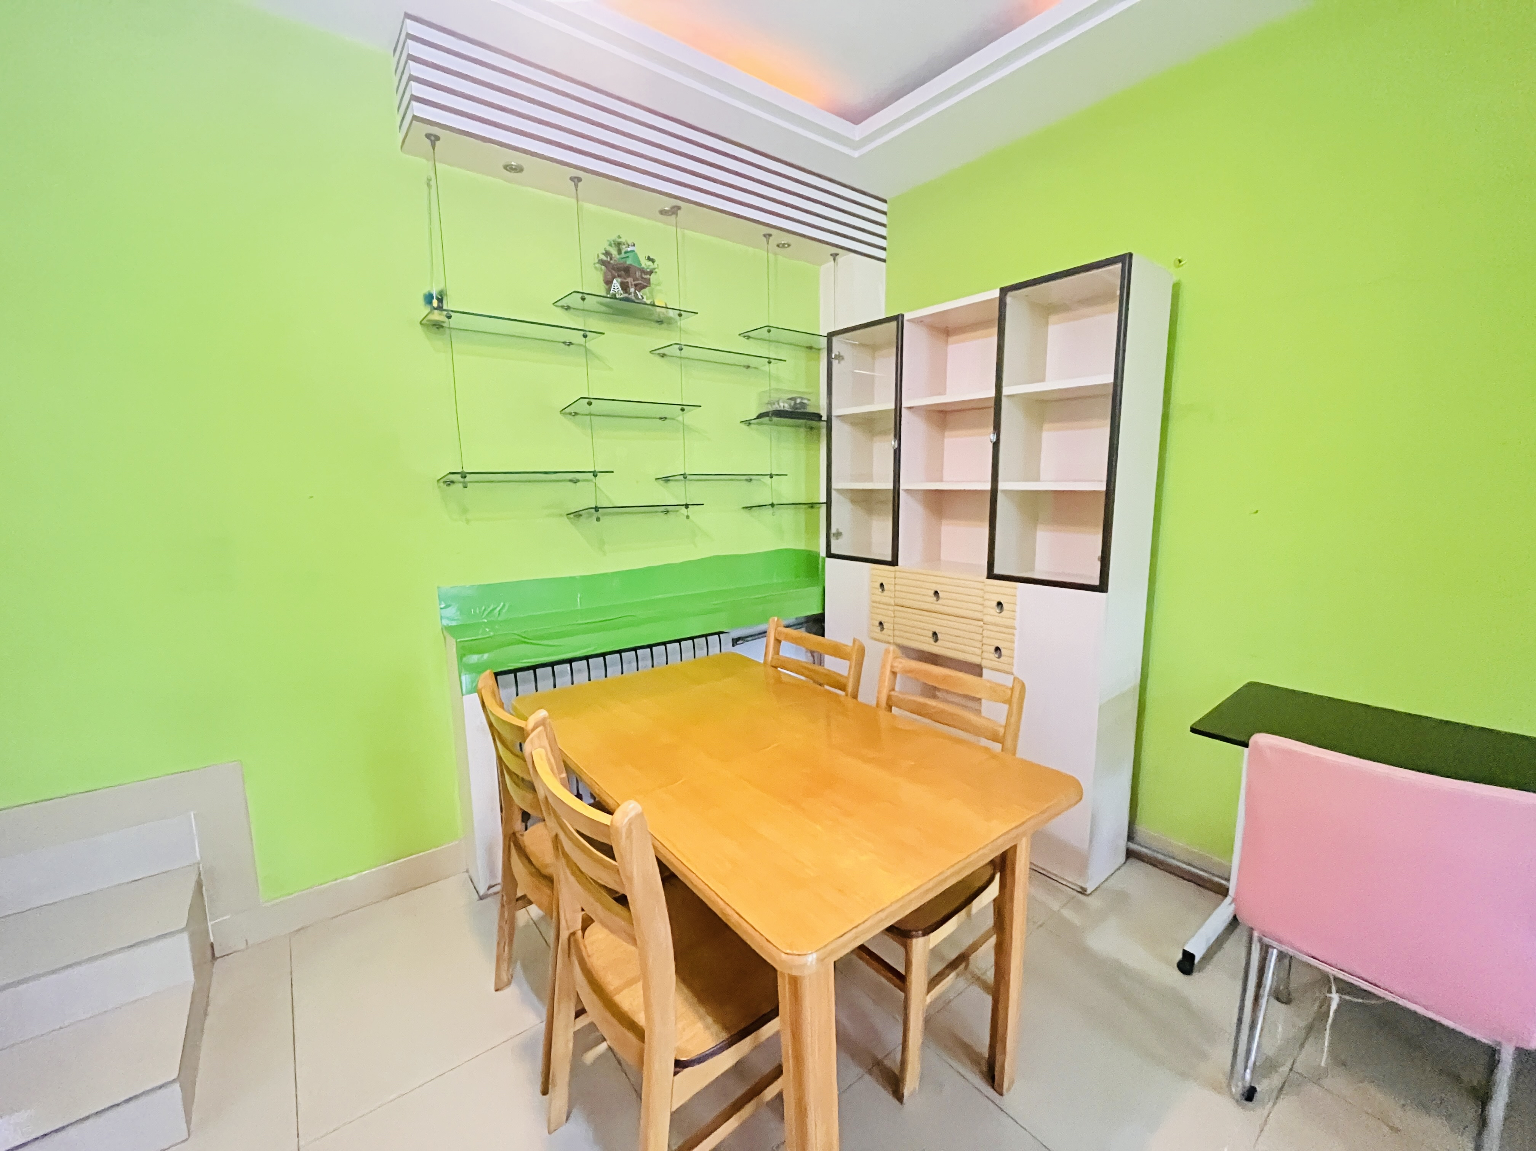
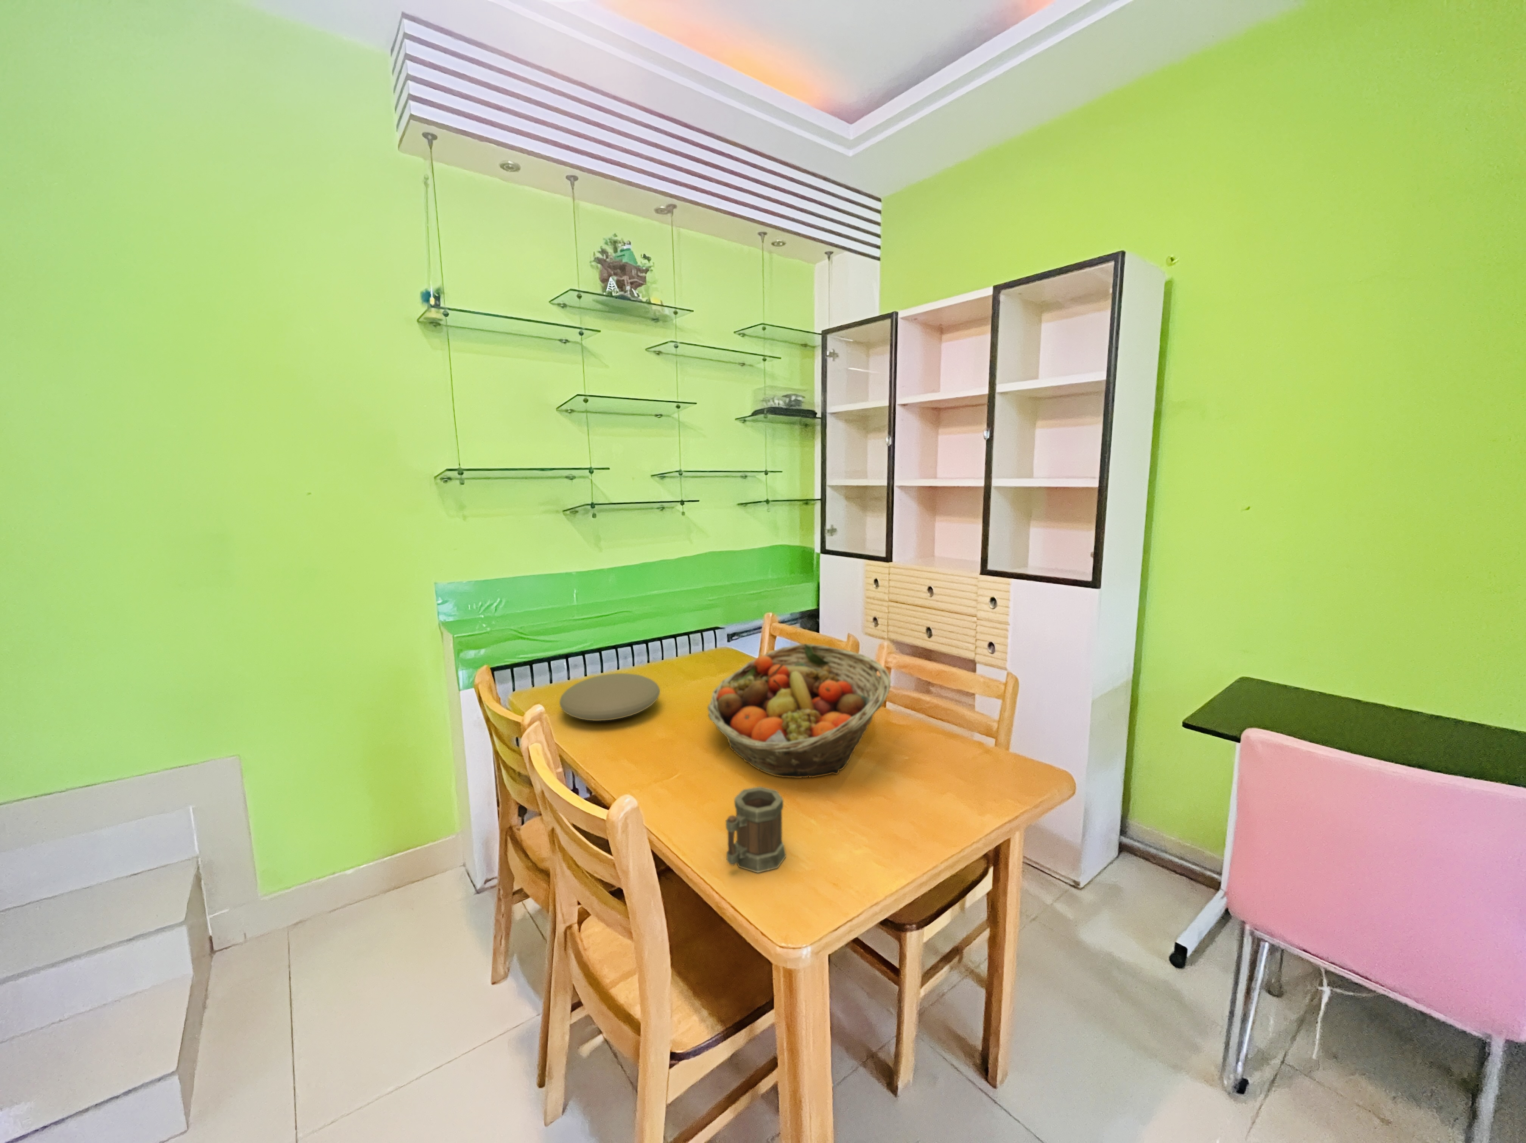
+ mug [726,786,787,873]
+ fruit basket [707,644,892,778]
+ plate [559,672,661,722]
